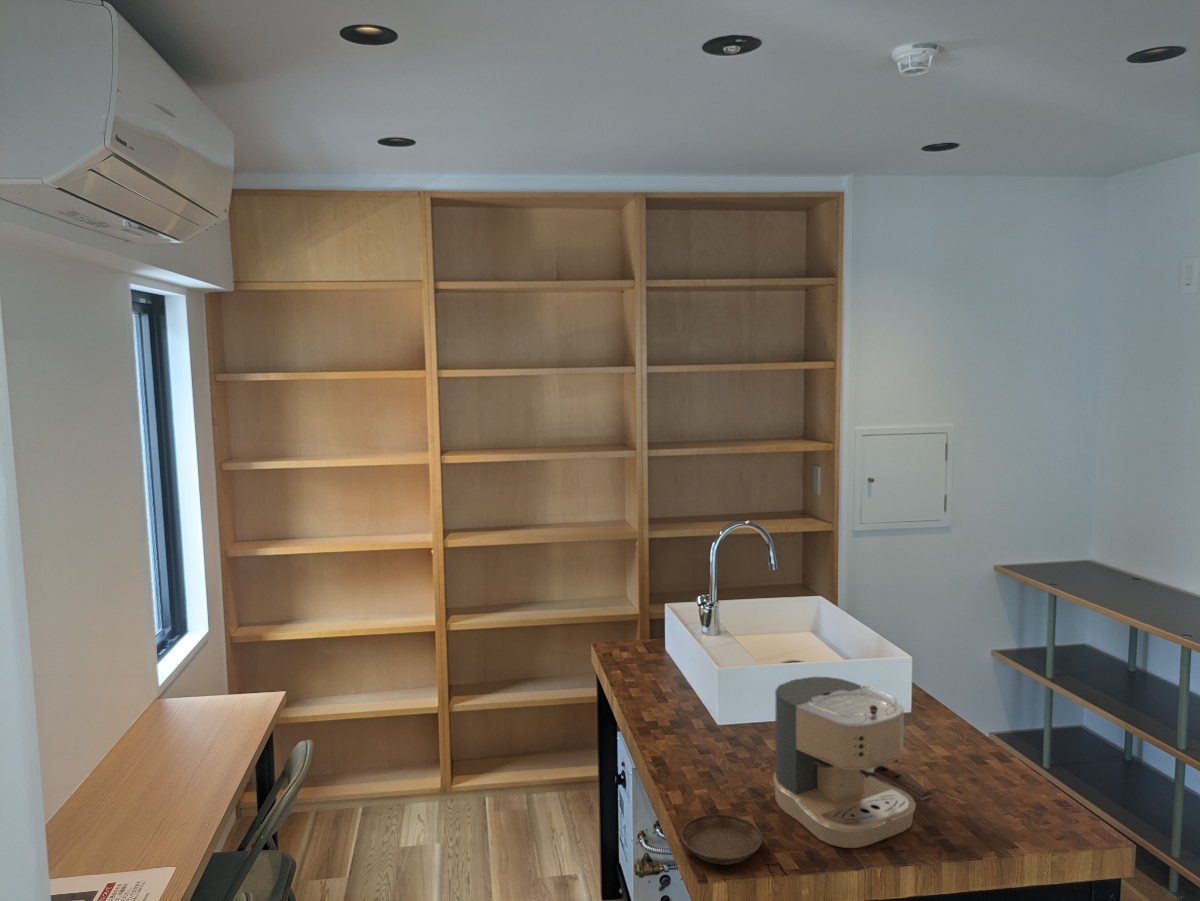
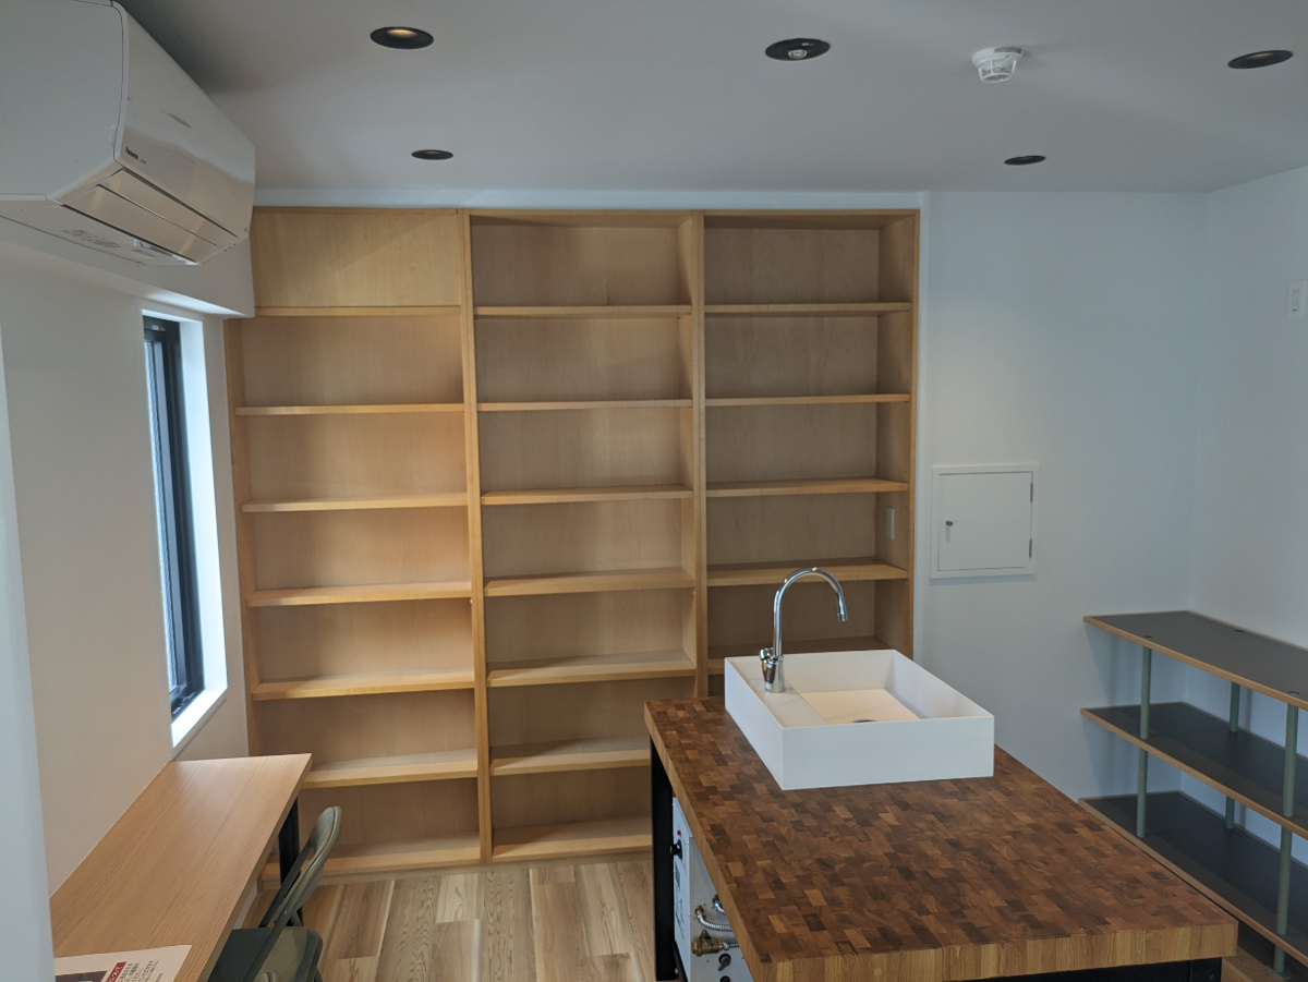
- saucer [680,813,763,866]
- coffee maker [772,676,933,849]
